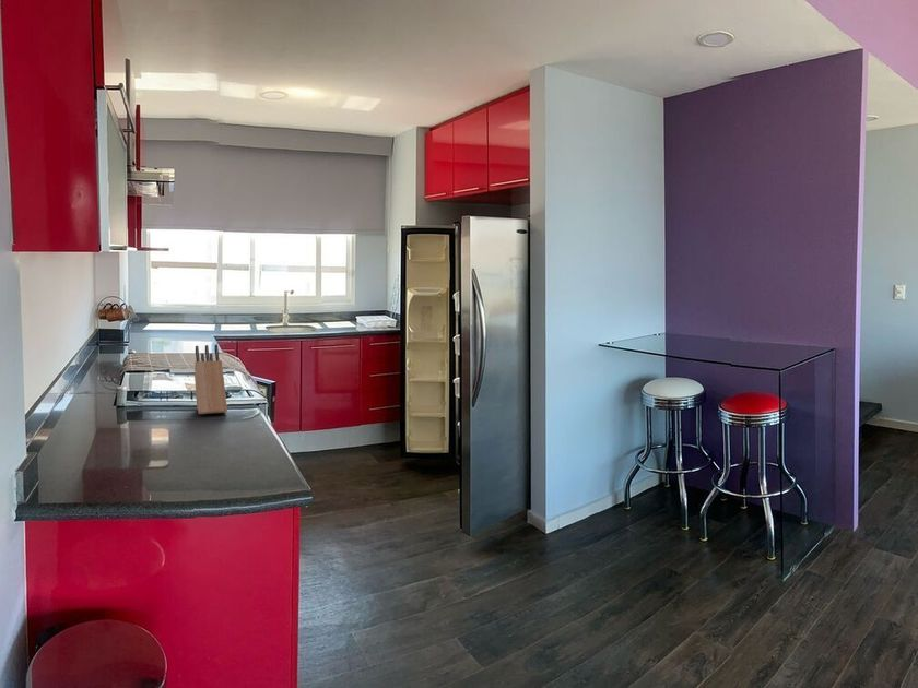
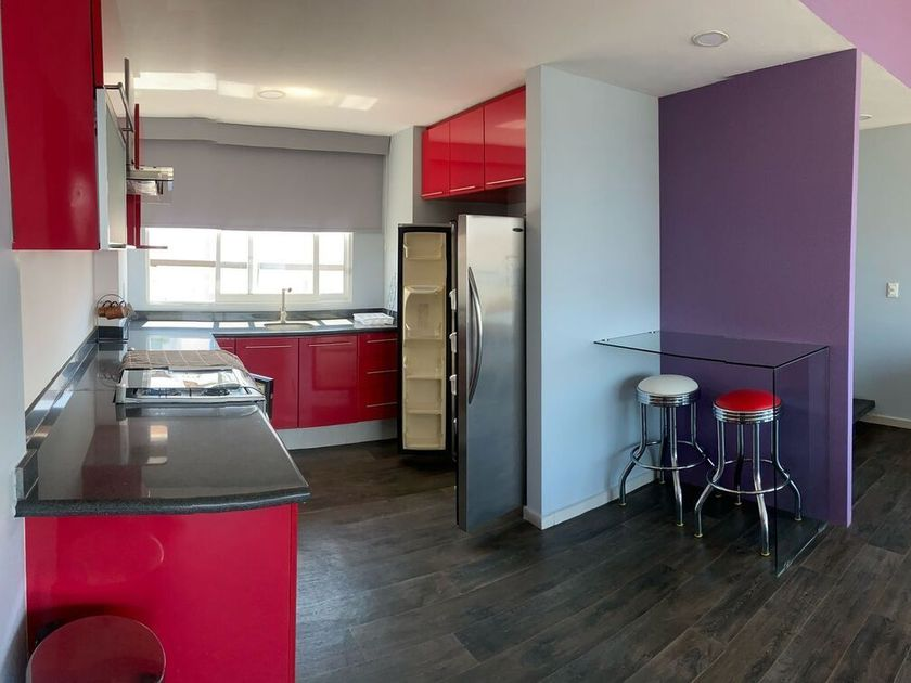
- knife block [193,343,228,415]
